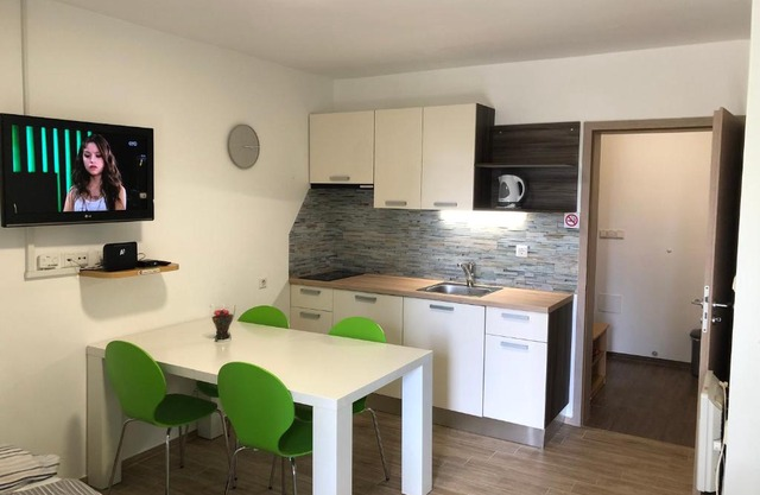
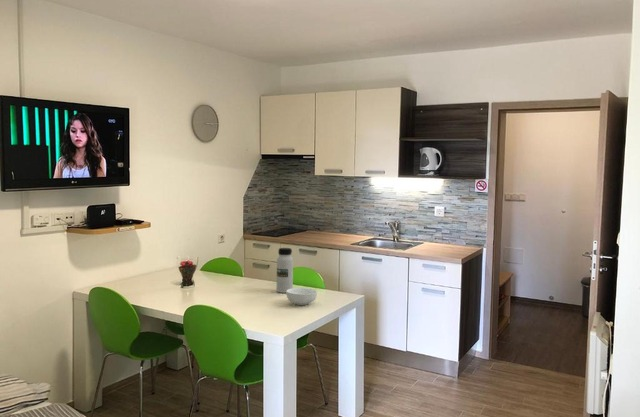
+ cereal bowl [285,287,318,306]
+ water bottle [276,247,294,294]
